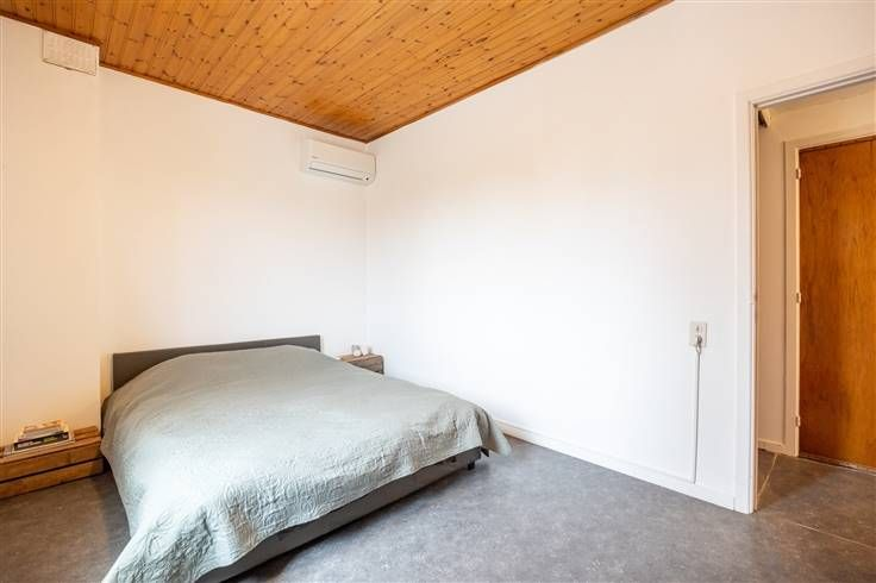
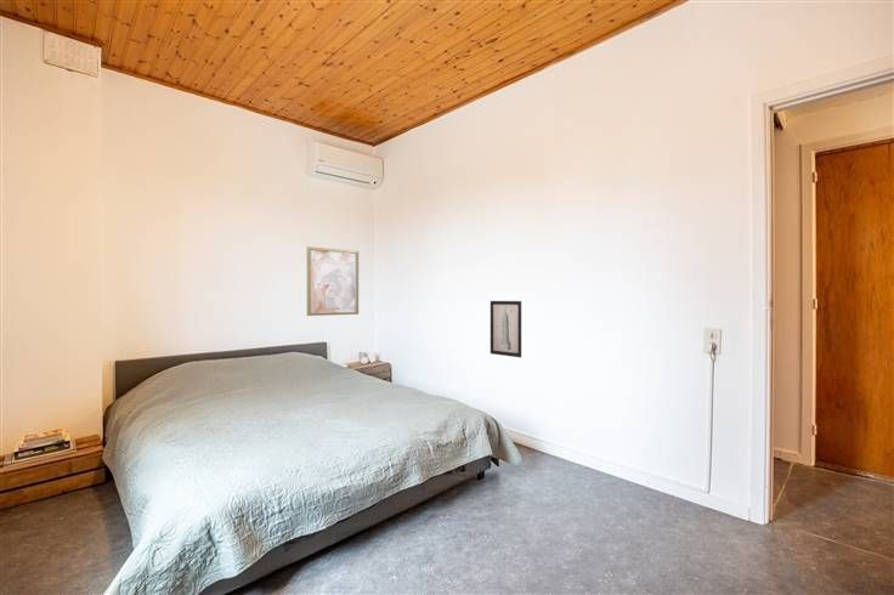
+ wall art [306,245,360,317]
+ wall art [490,300,522,358]
